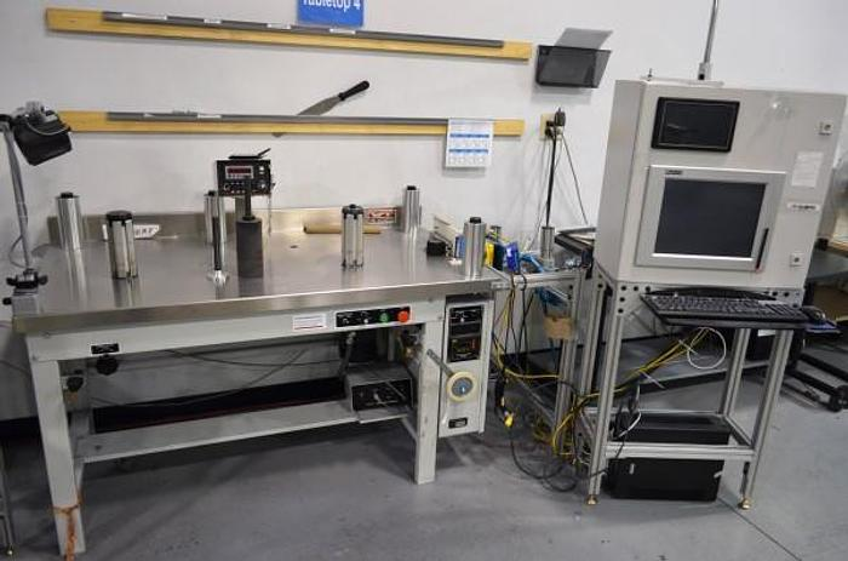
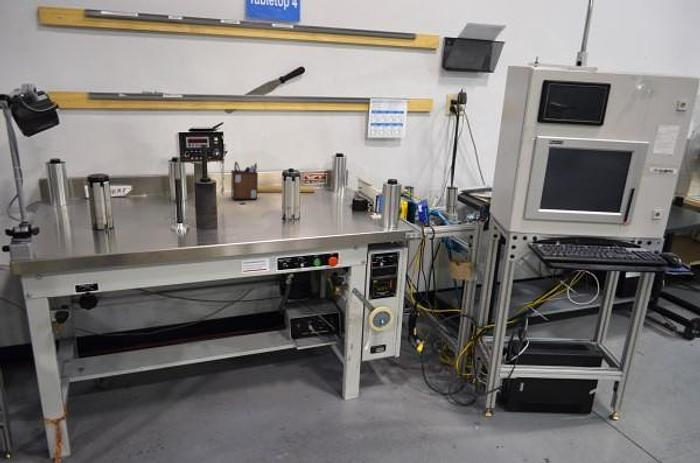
+ desk organizer [230,160,259,200]
